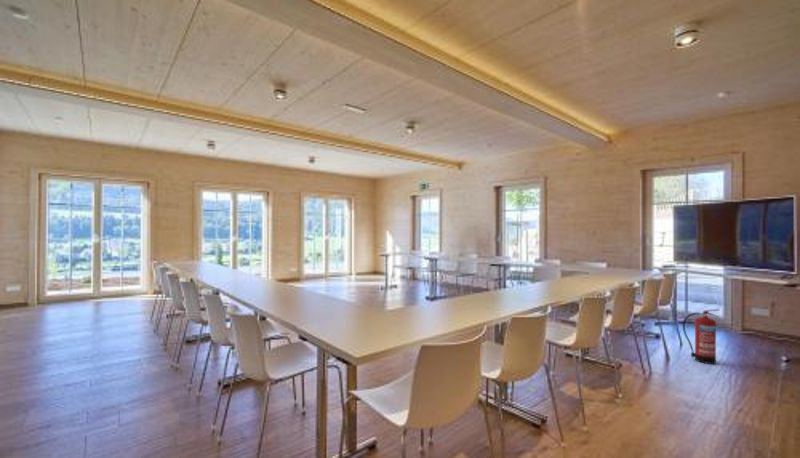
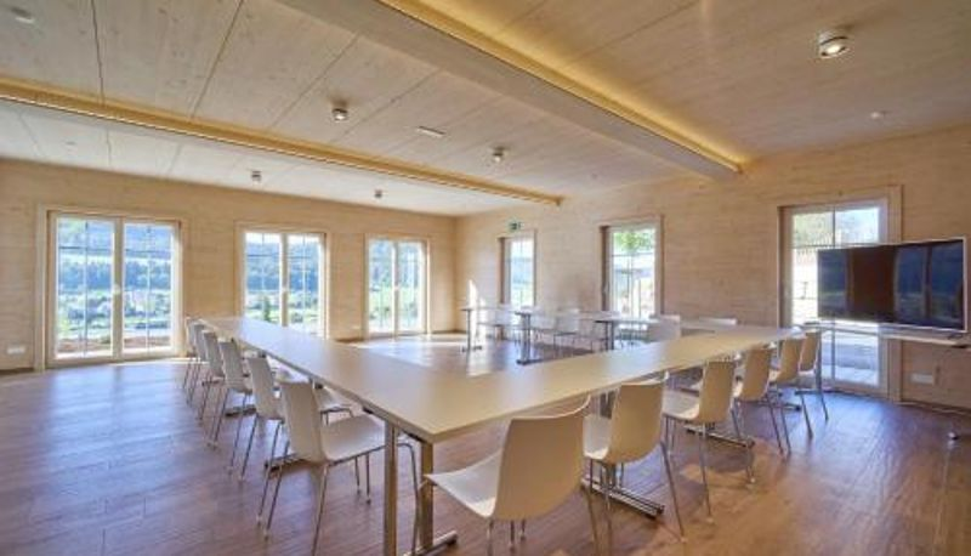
- fire extinguisher [682,308,720,365]
